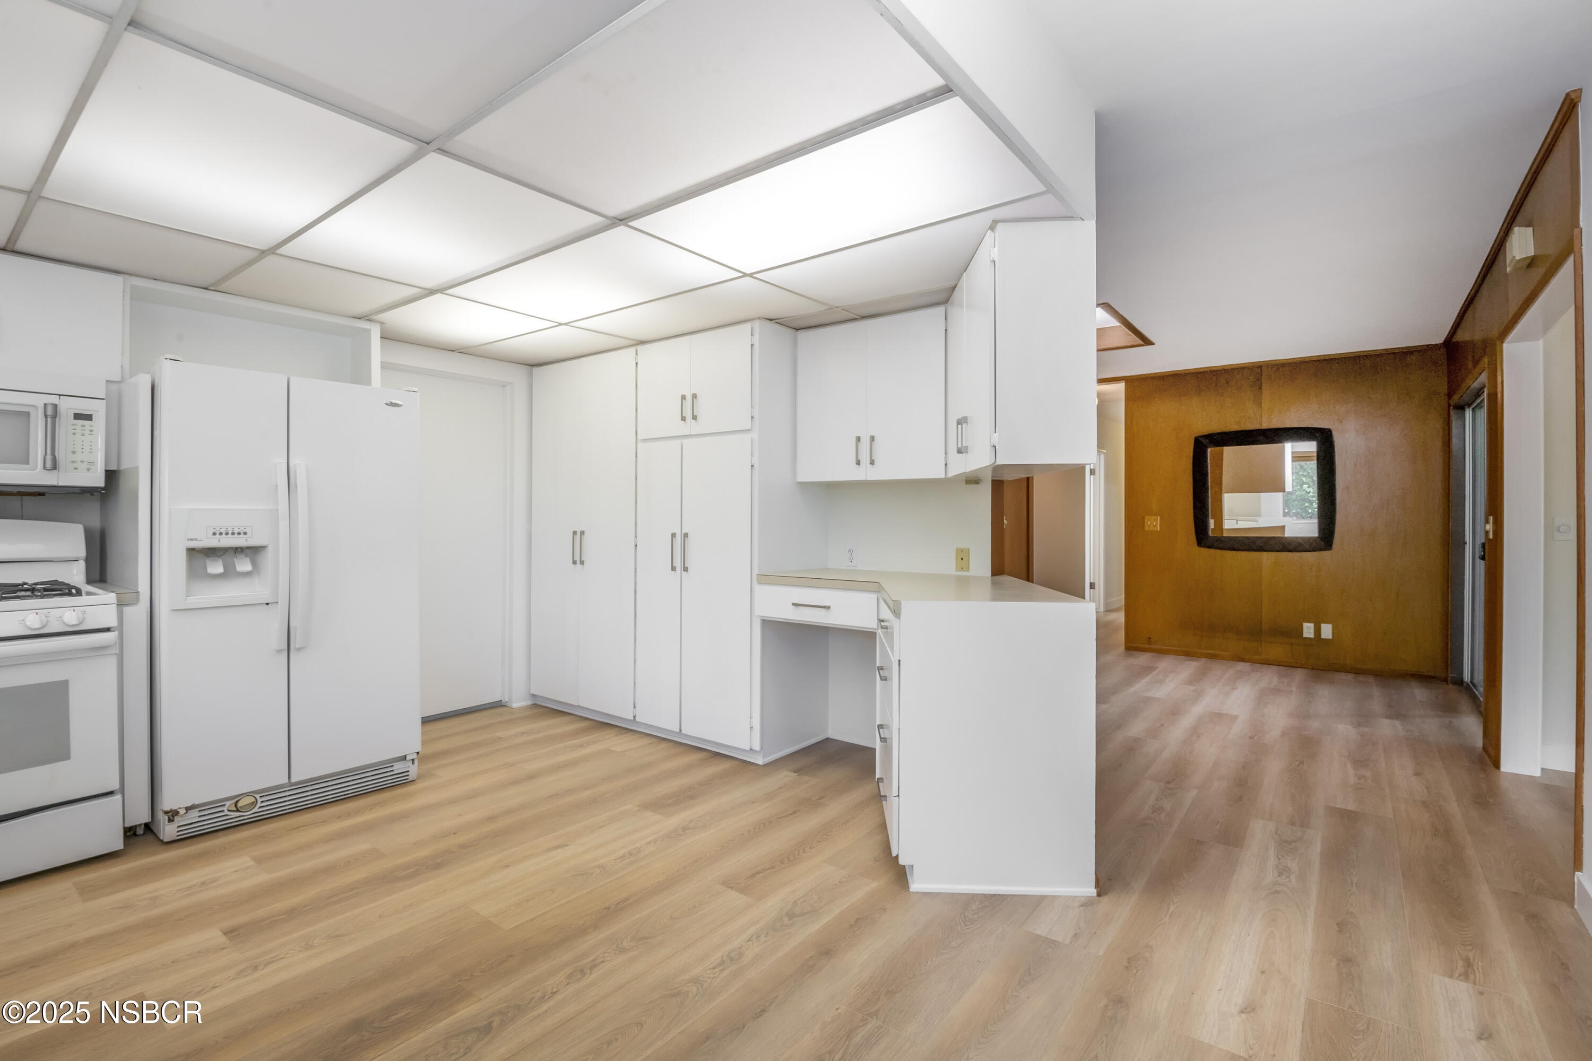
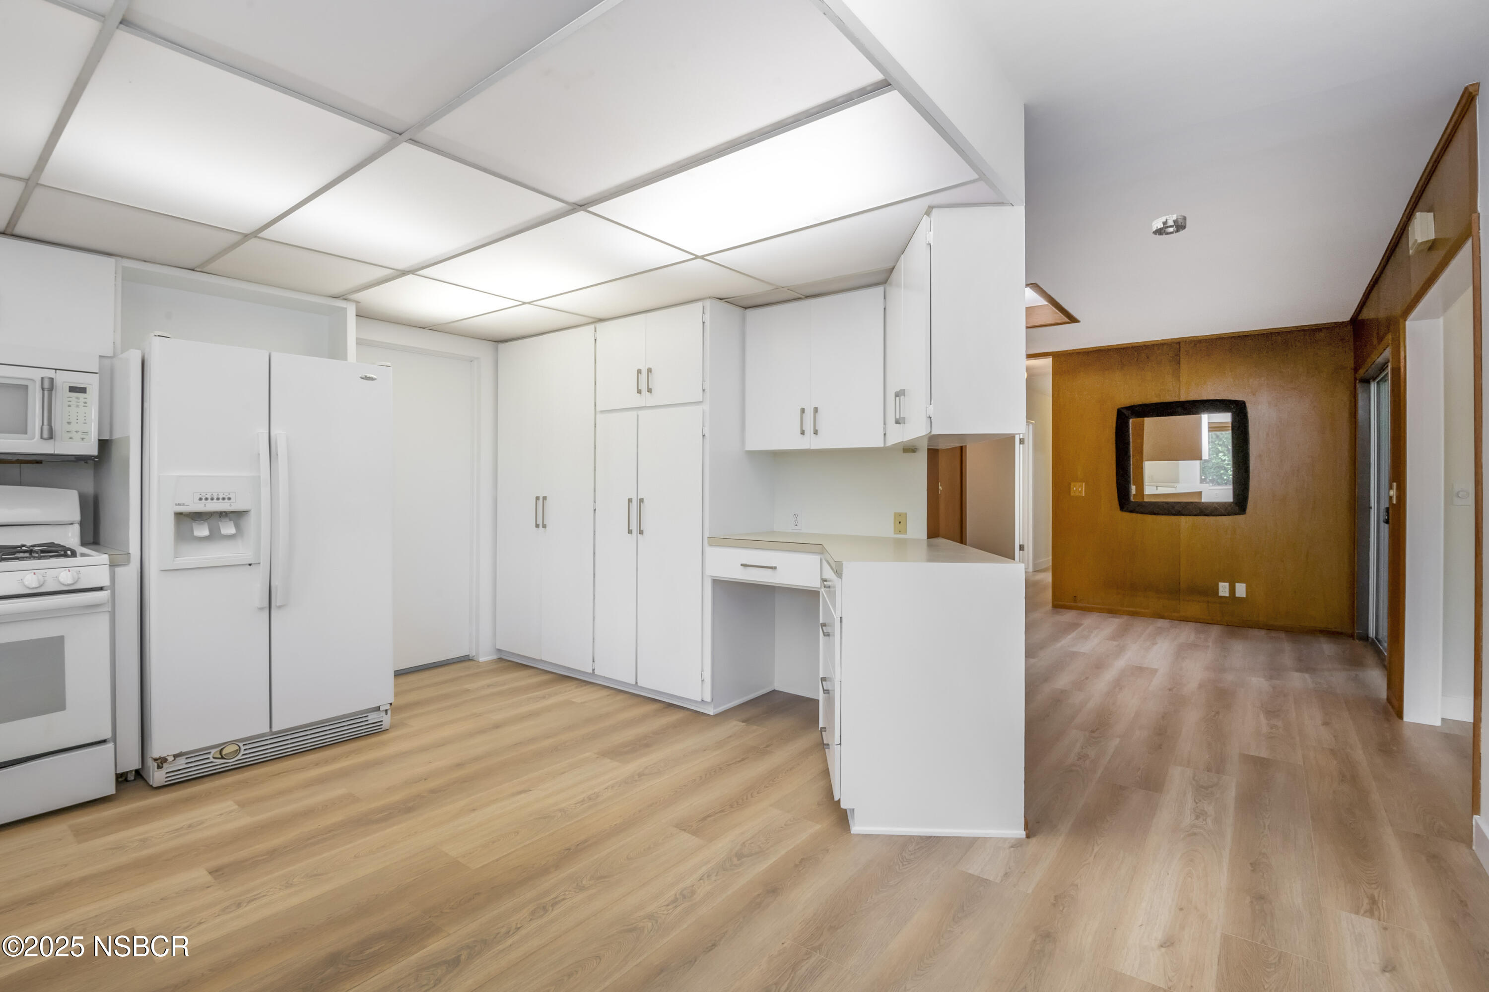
+ smoke detector [1151,215,1187,236]
